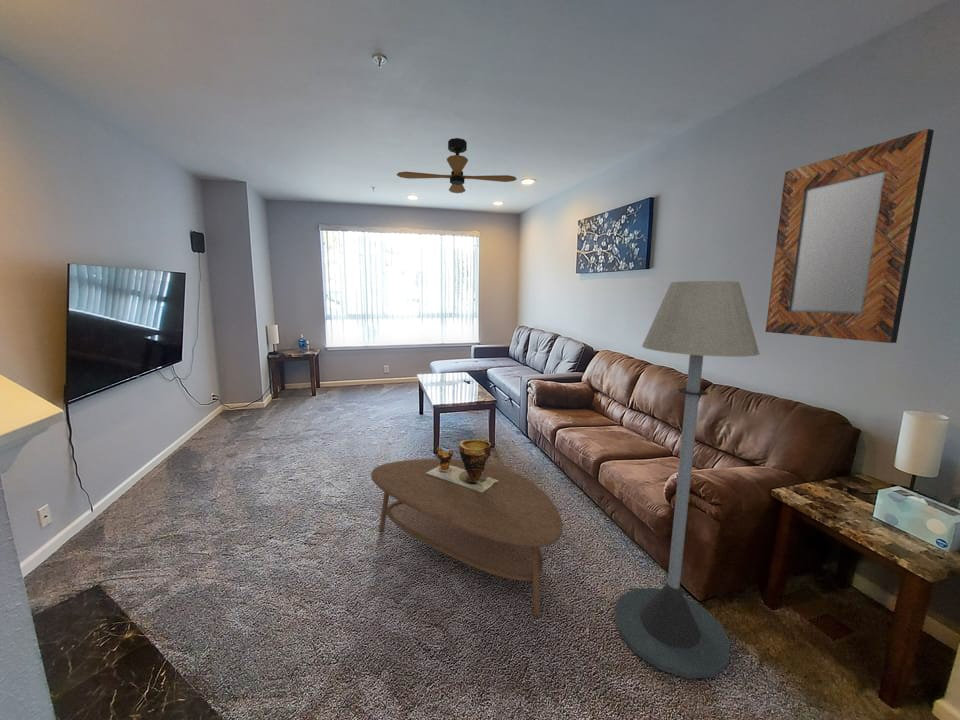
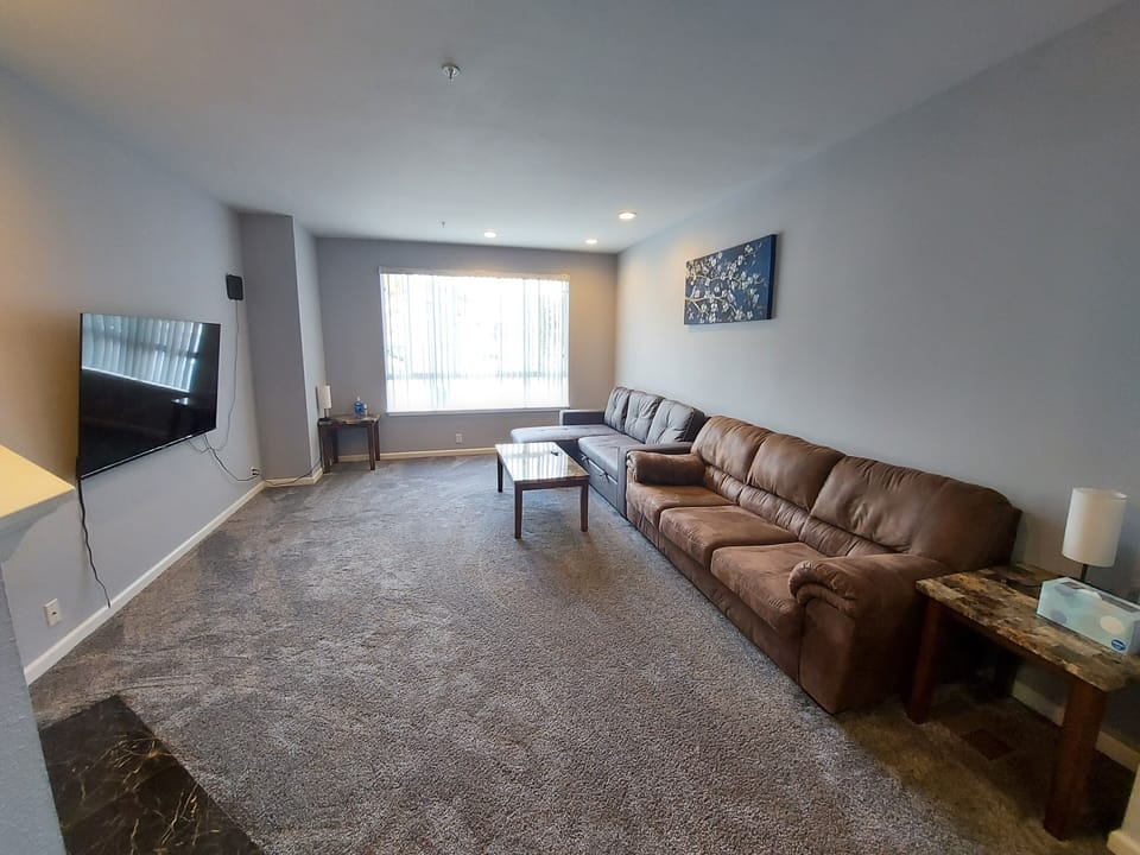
- clay pot [427,438,498,492]
- ceiling fan [396,137,518,194]
- floor lamp [613,280,761,680]
- coffee table [370,458,563,617]
- home mirror [765,128,935,344]
